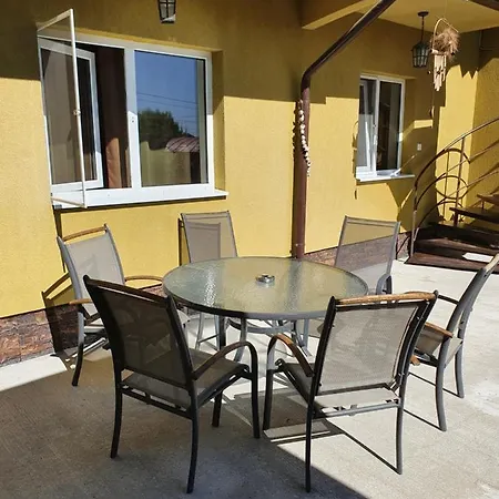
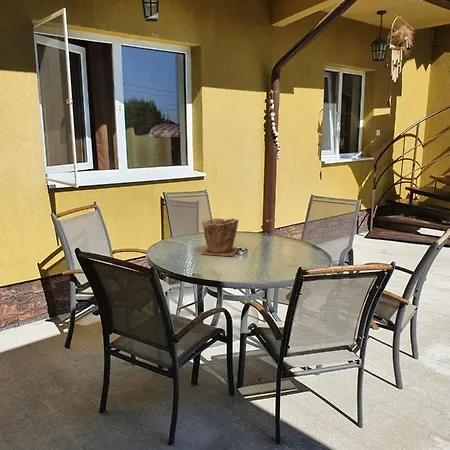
+ plant pot [201,217,240,257]
